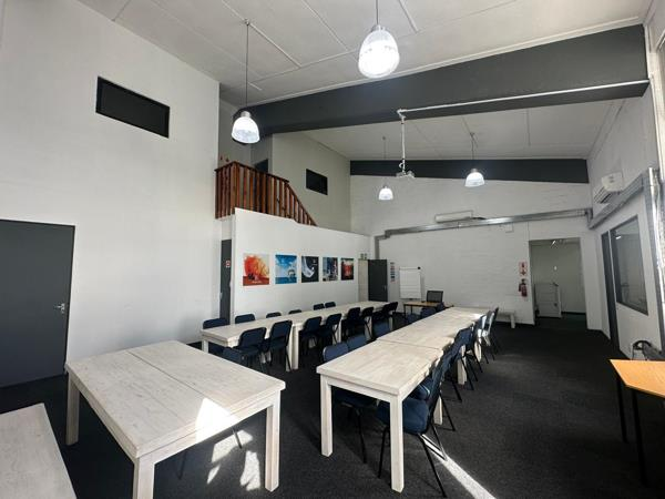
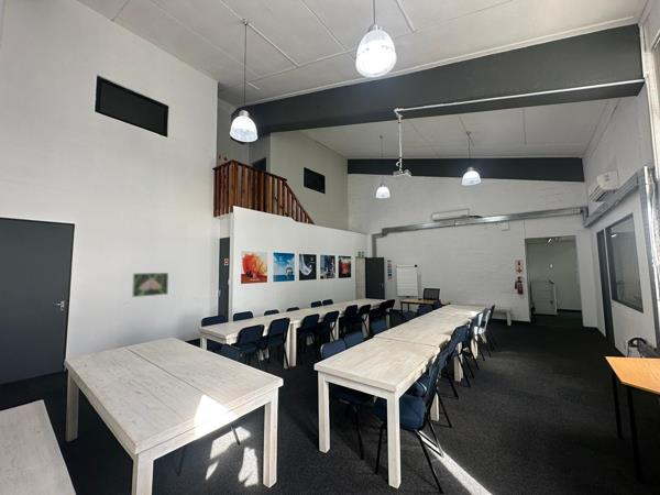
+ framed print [131,272,169,298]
